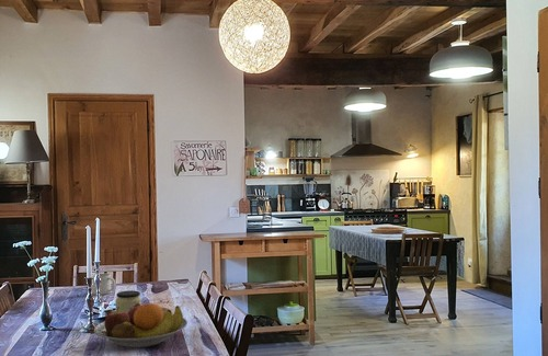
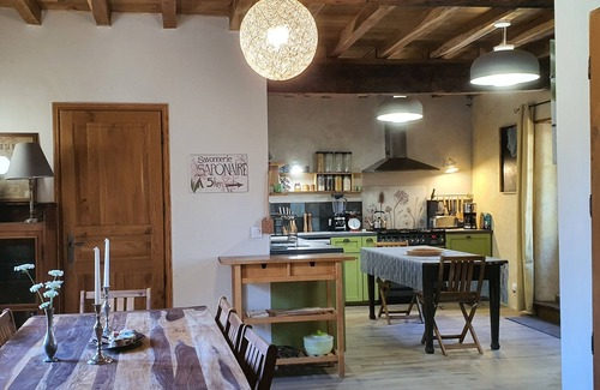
- mug [91,273,116,296]
- jar [114,289,142,313]
- fruit bowl [93,302,189,348]
